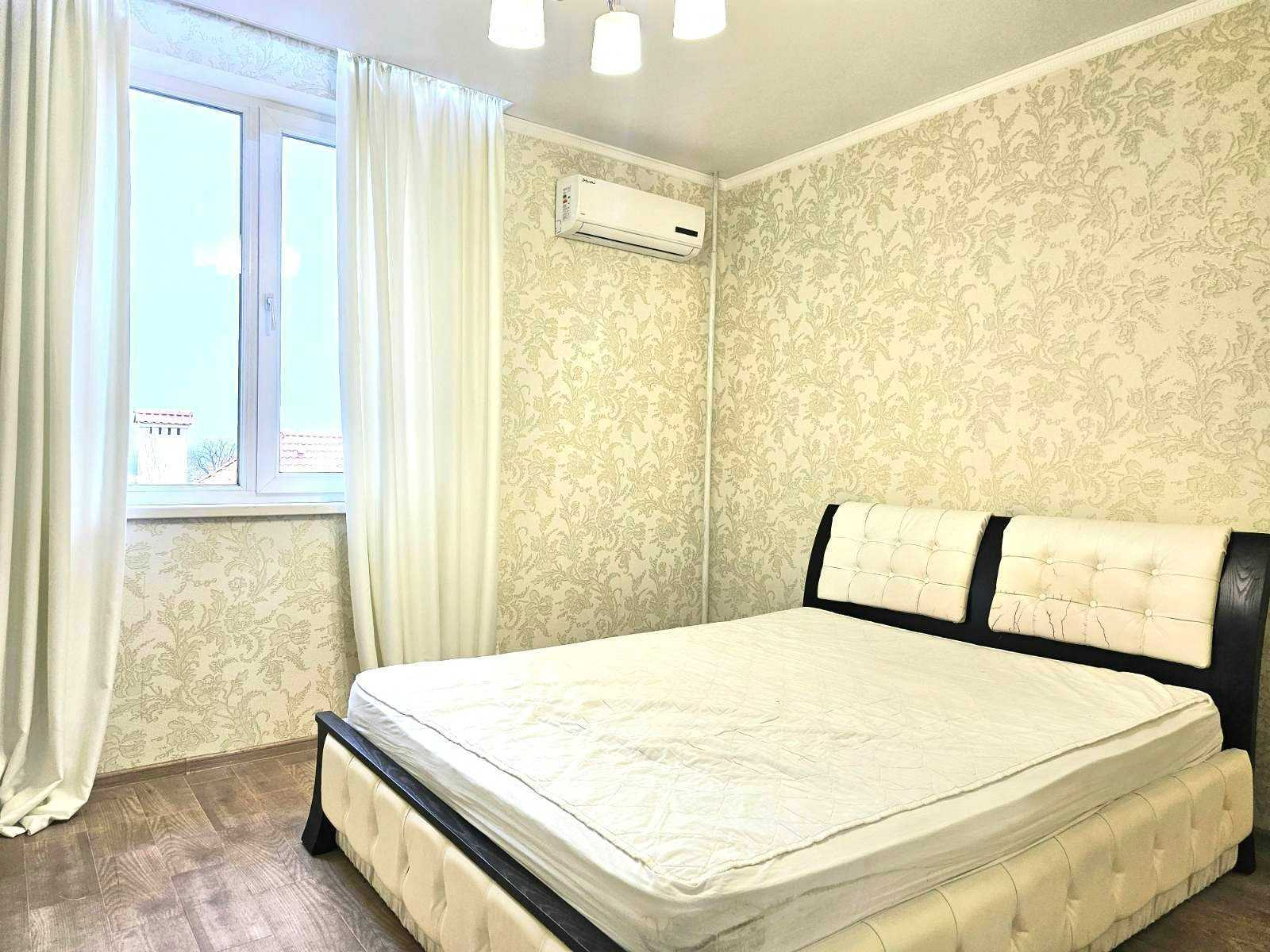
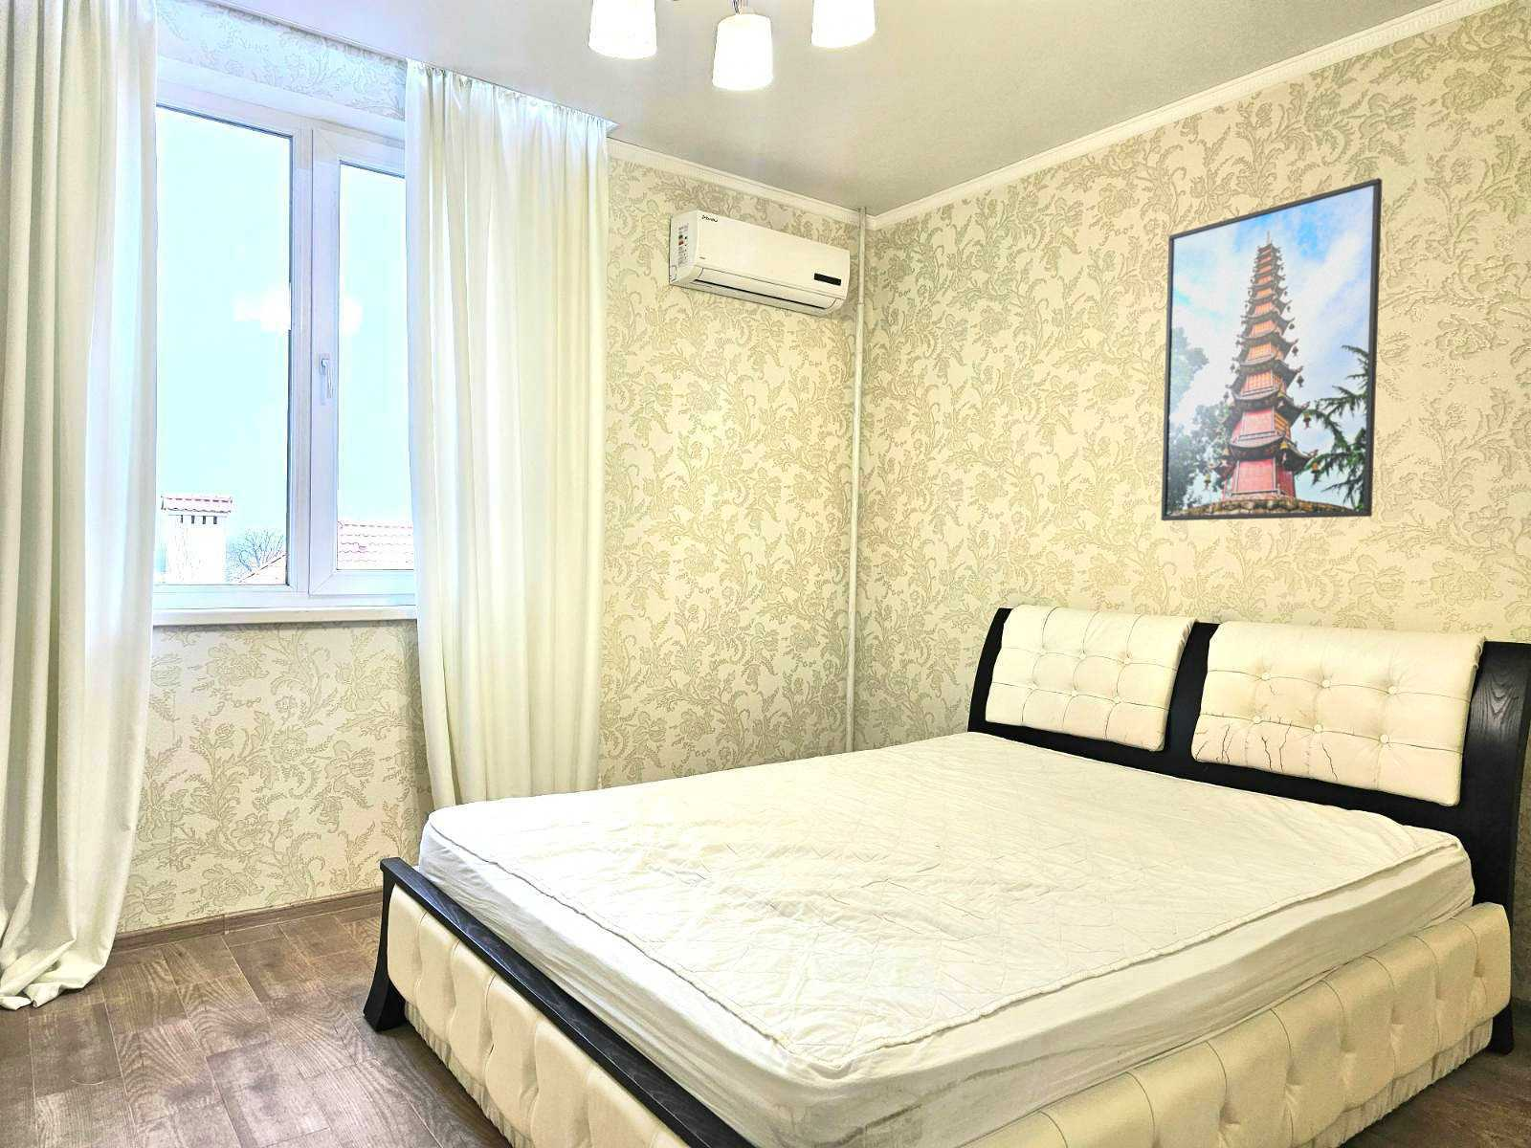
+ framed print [1160,177,1383,521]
